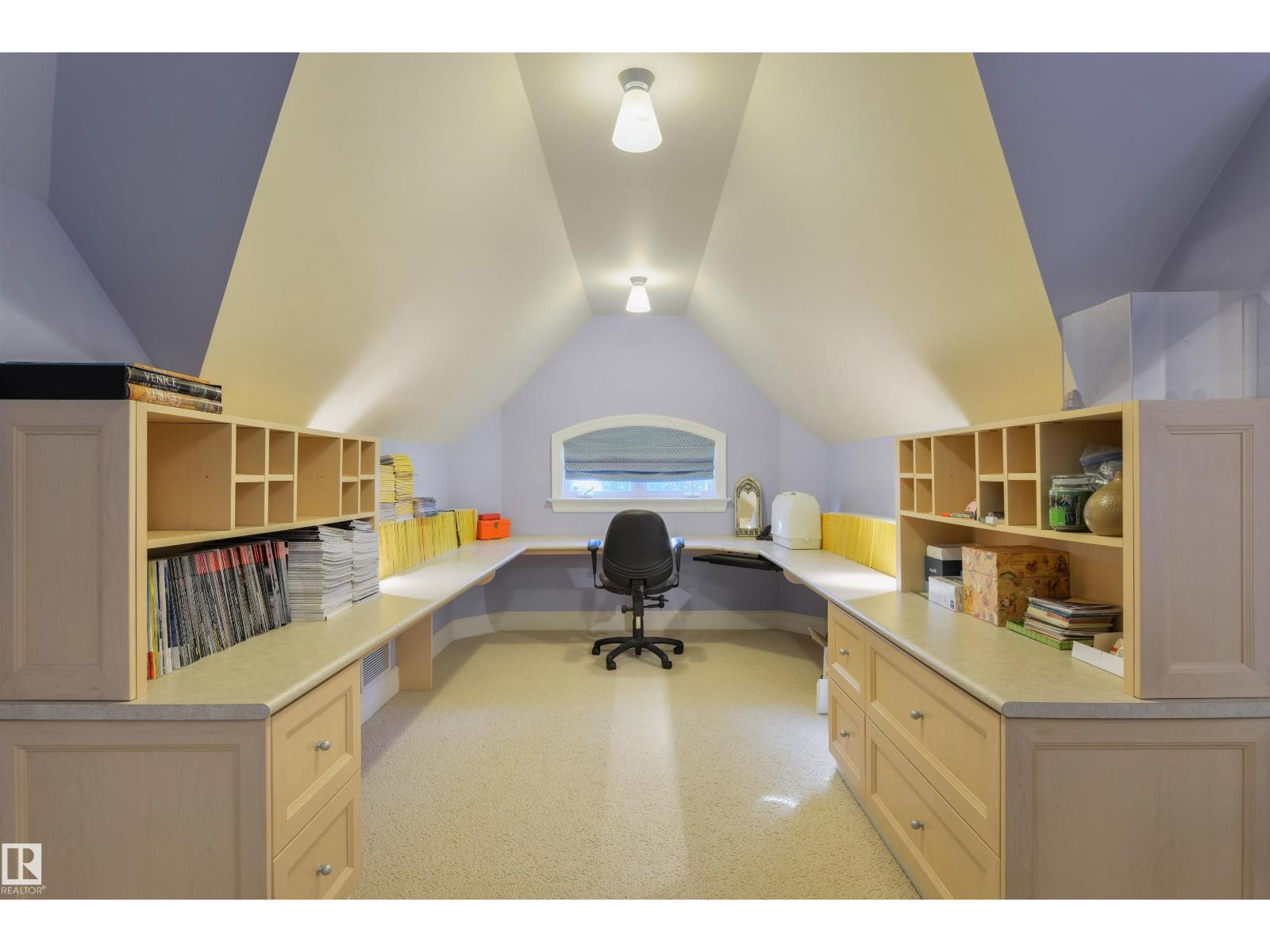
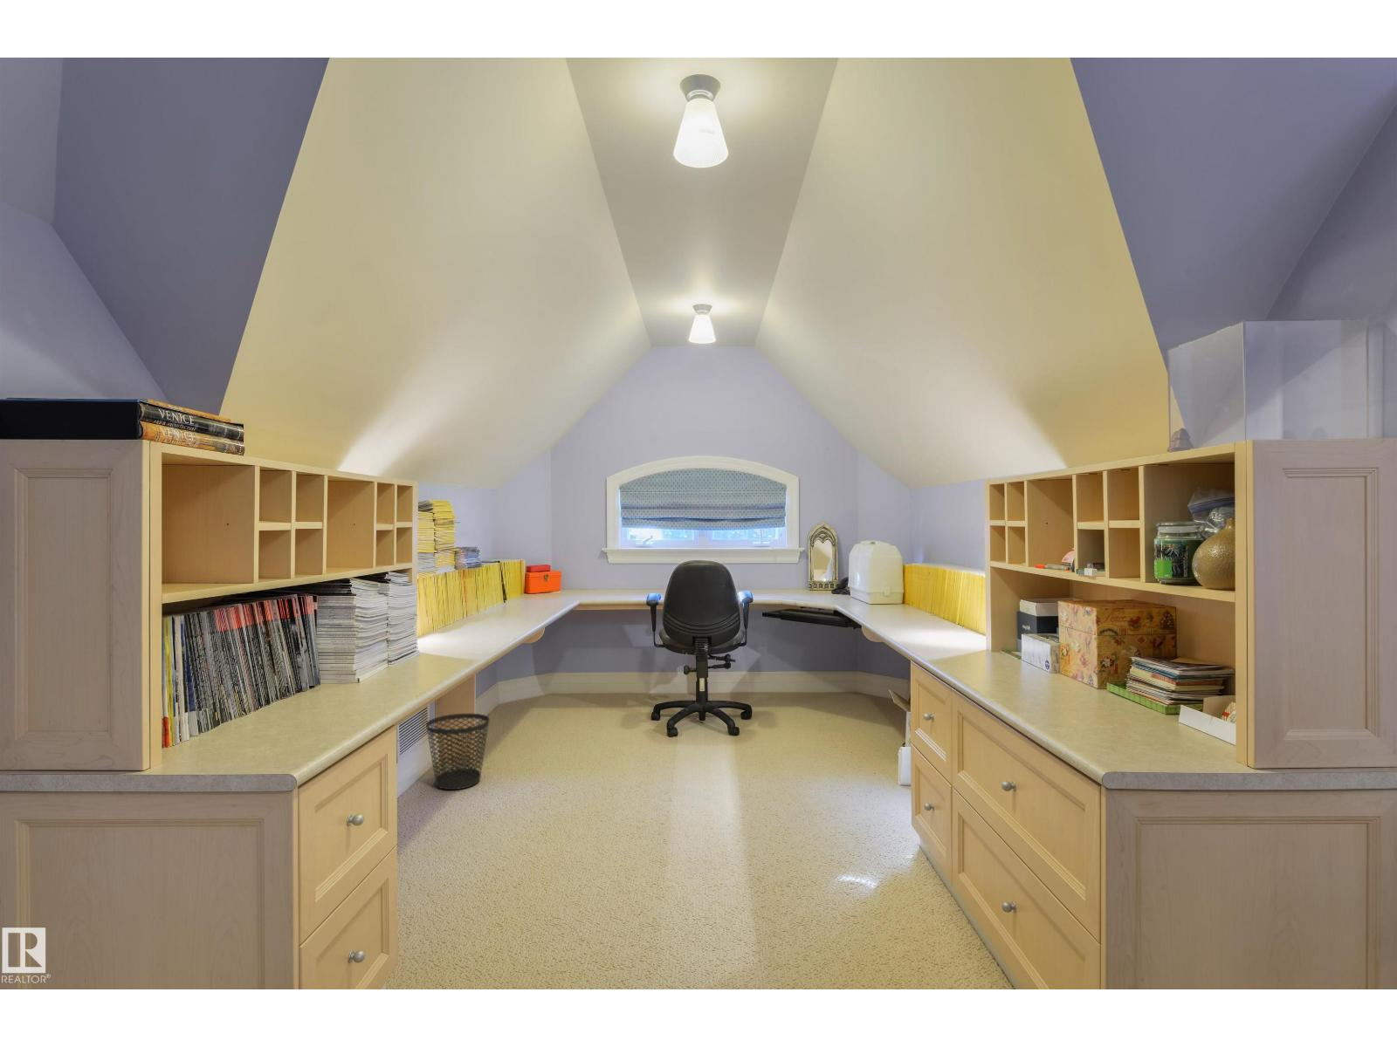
+ wastebasket [426,713,491,791]
